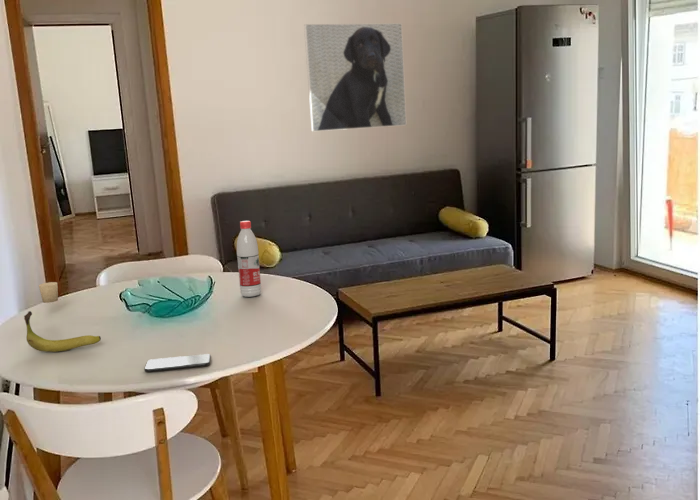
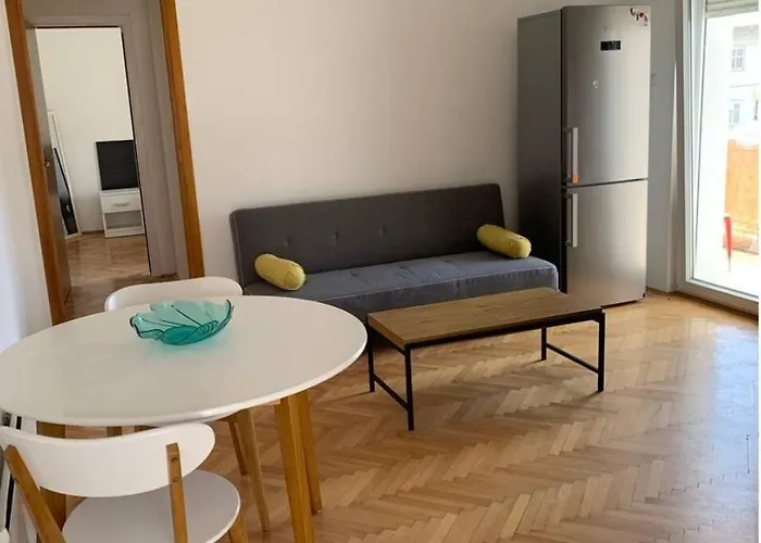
- smartphone [143,353,212,373]
- water bottle [236,220,262,298]
- candle [38,281,59,304]
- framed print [303,22,408,133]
- banana [23,310,102,353]
